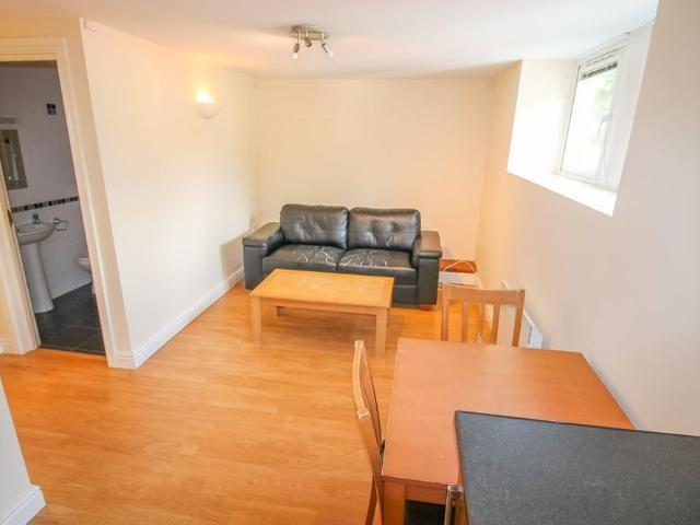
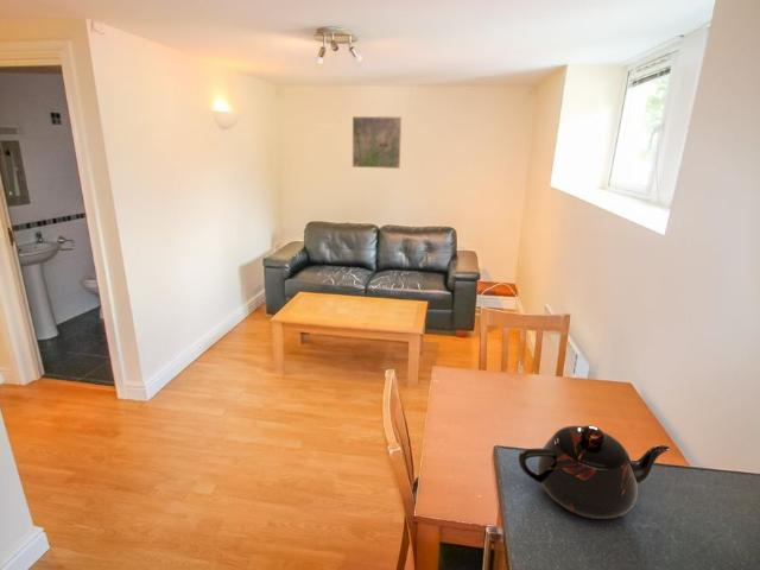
+ teapot [517,424,671,520]
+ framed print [352,115,403,170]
